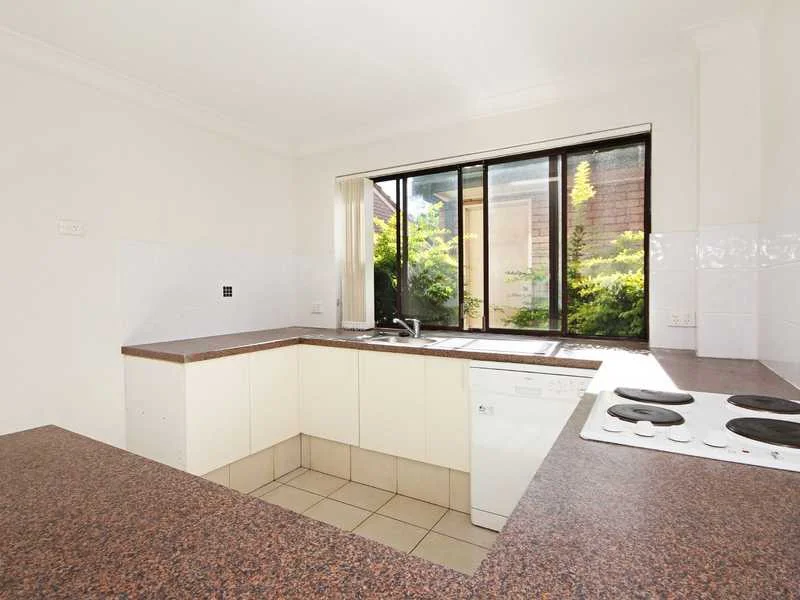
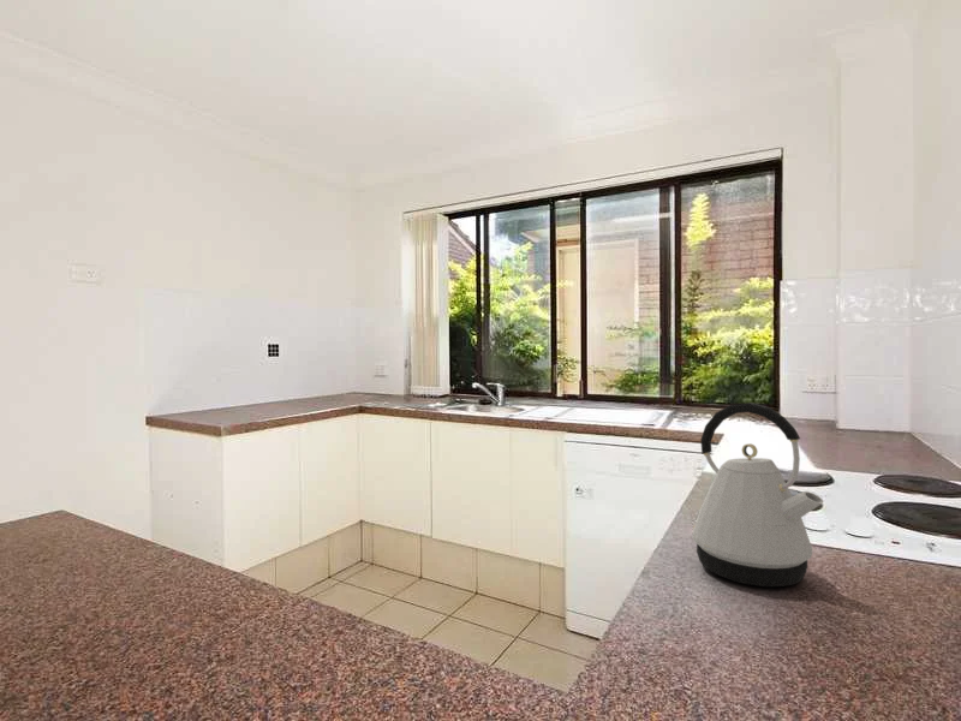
+ kettle [692,401,825,588]
